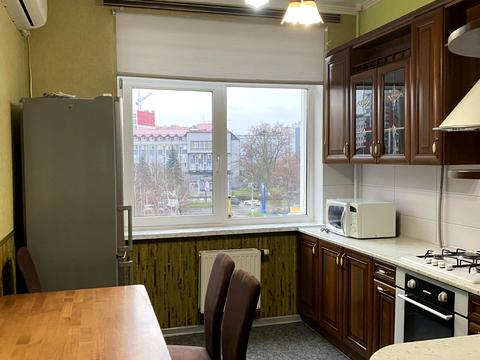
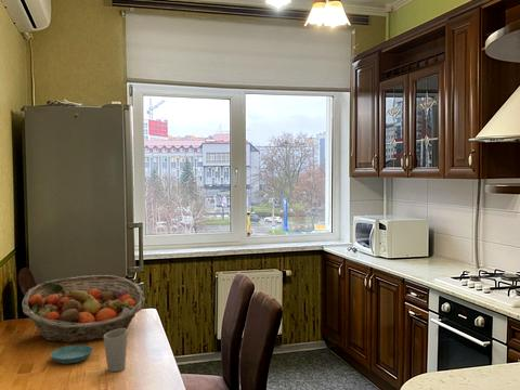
+ cup [103,328,129,373]
+ fruit basket [21,274,146,344]
+ saucer [49,344,94,365]
